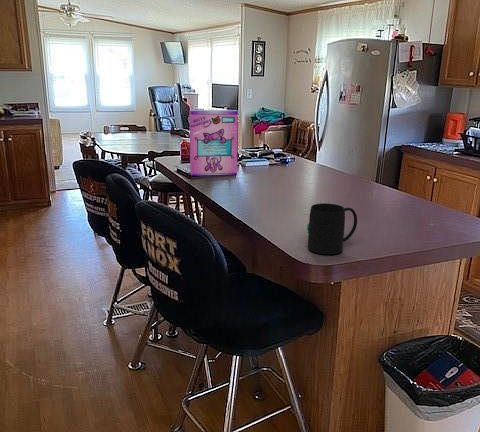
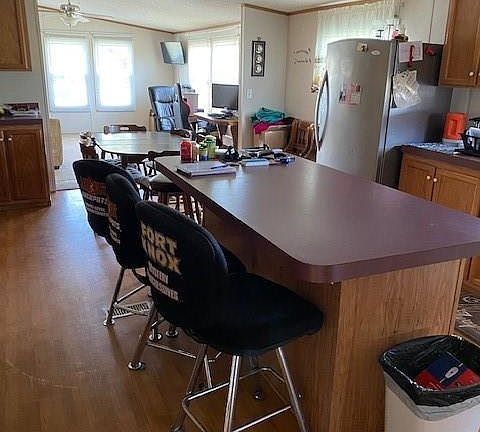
- cereal box [188,109,239,176]
- mug [306,202,358,255]
